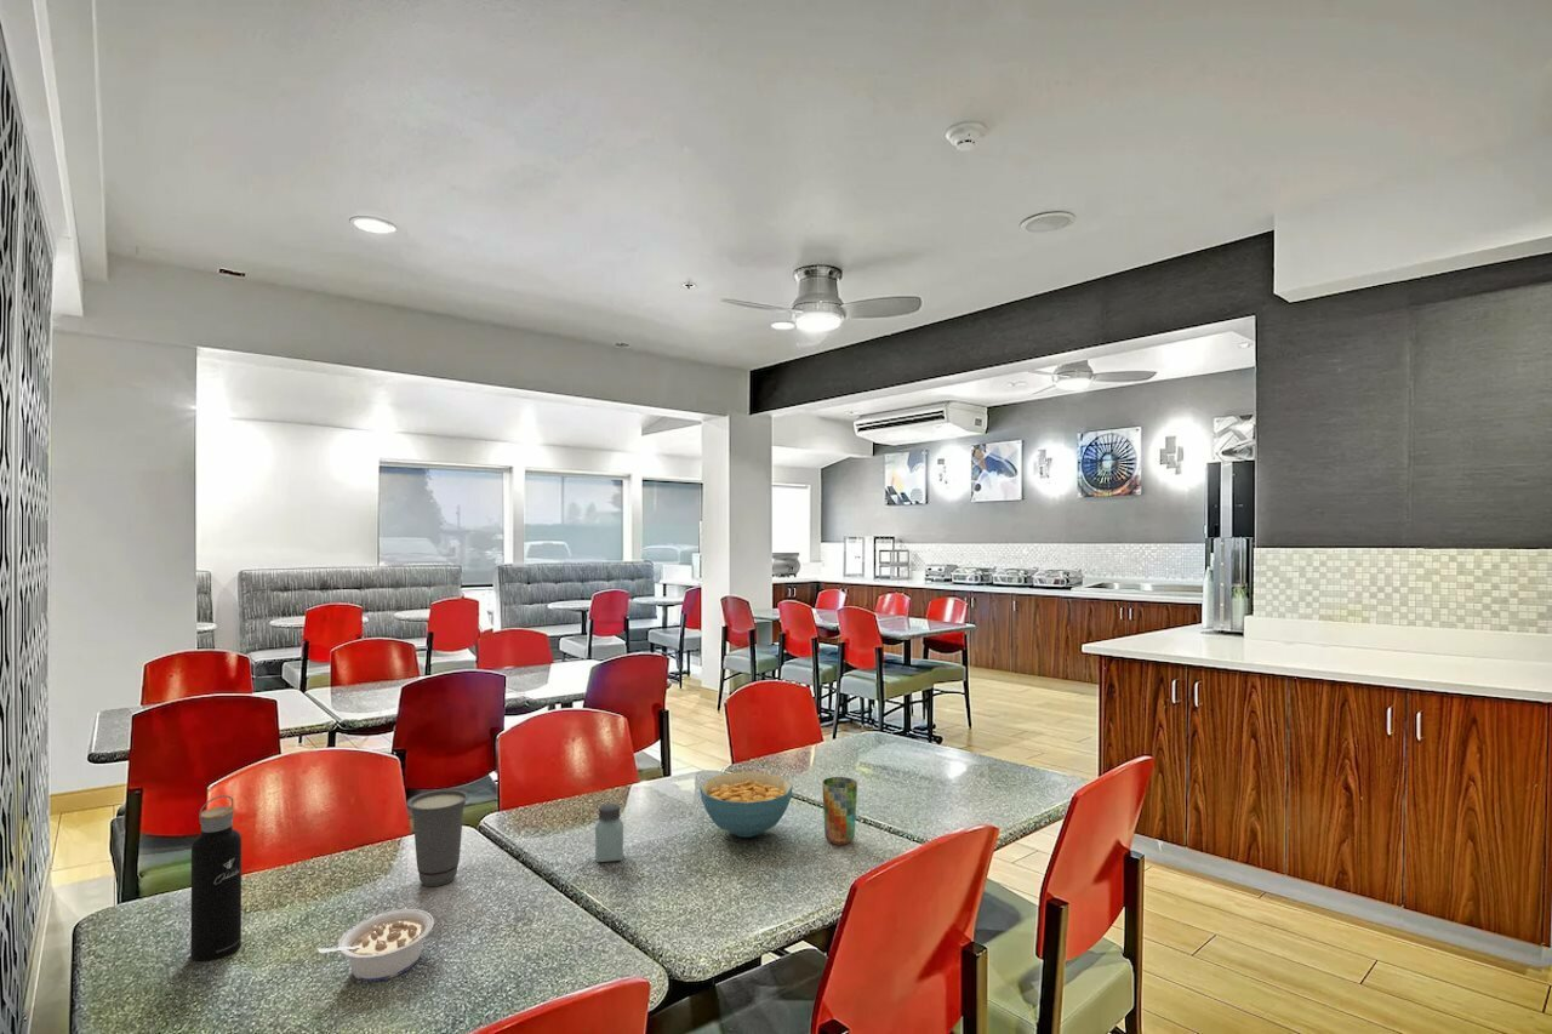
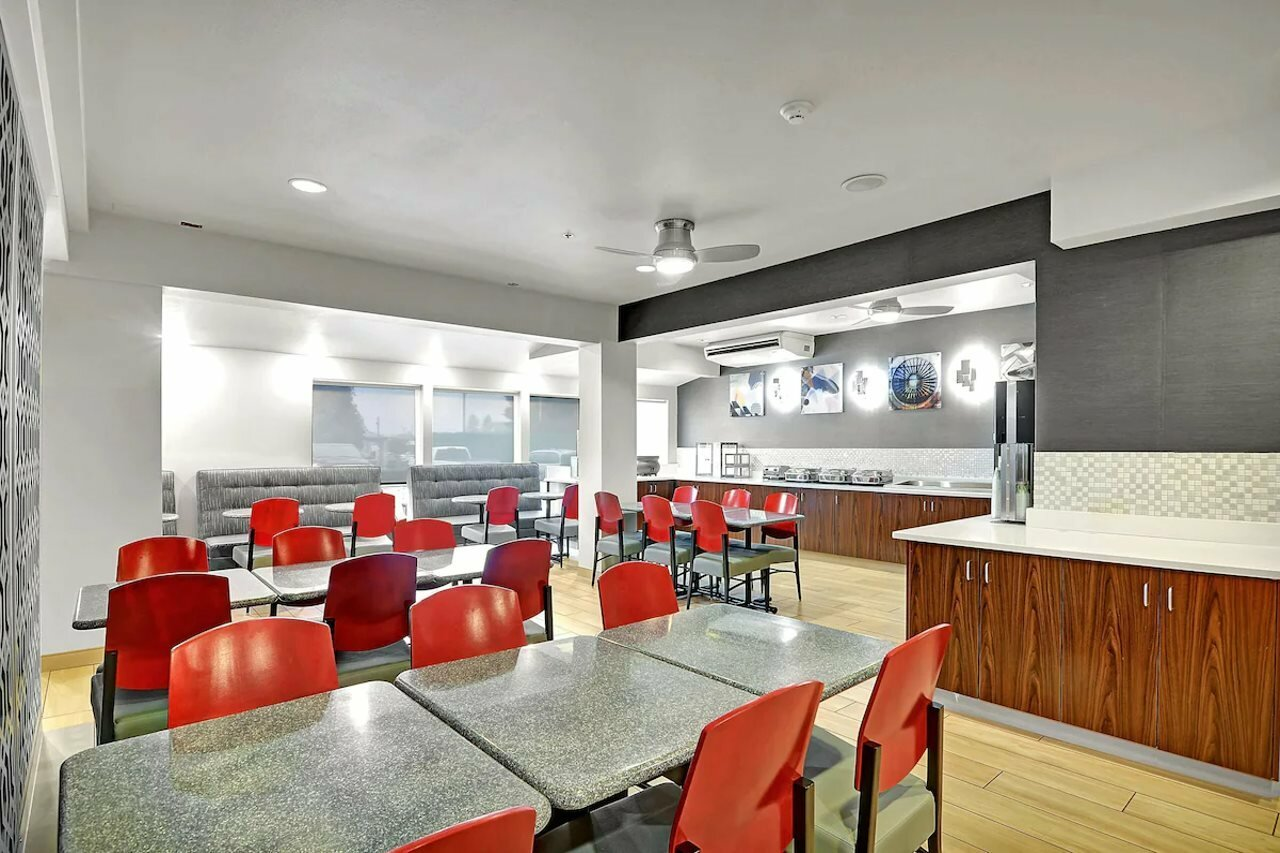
- water bottle [190,794,242,962]
- cup [821,776,858,846]
- cup [405,788,470,887]
- cereal bowl [698,771,794,839]
- saltshaker [594,802,624,863]
- legume [316,908,435,983]
